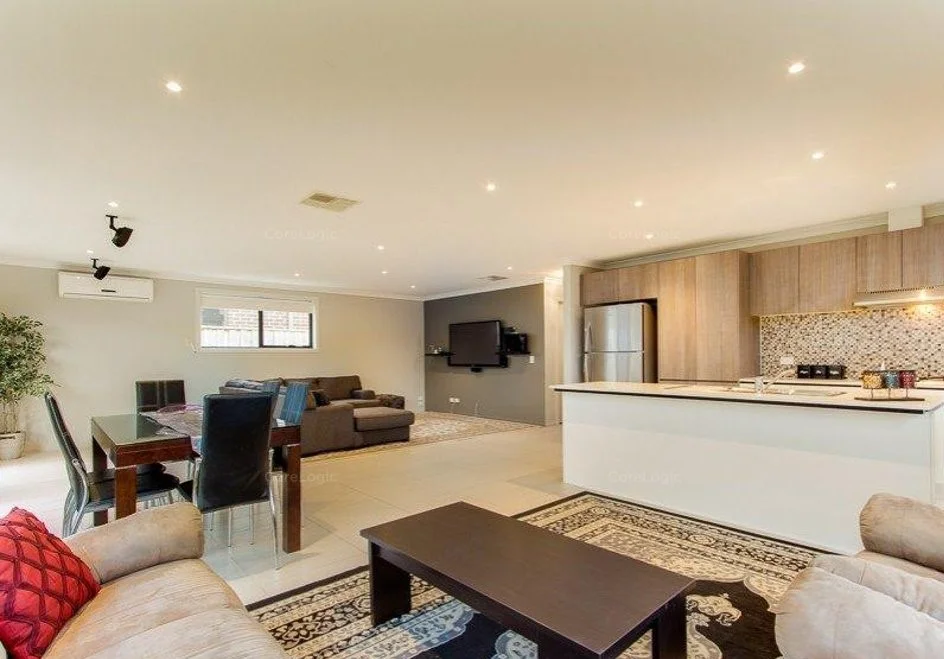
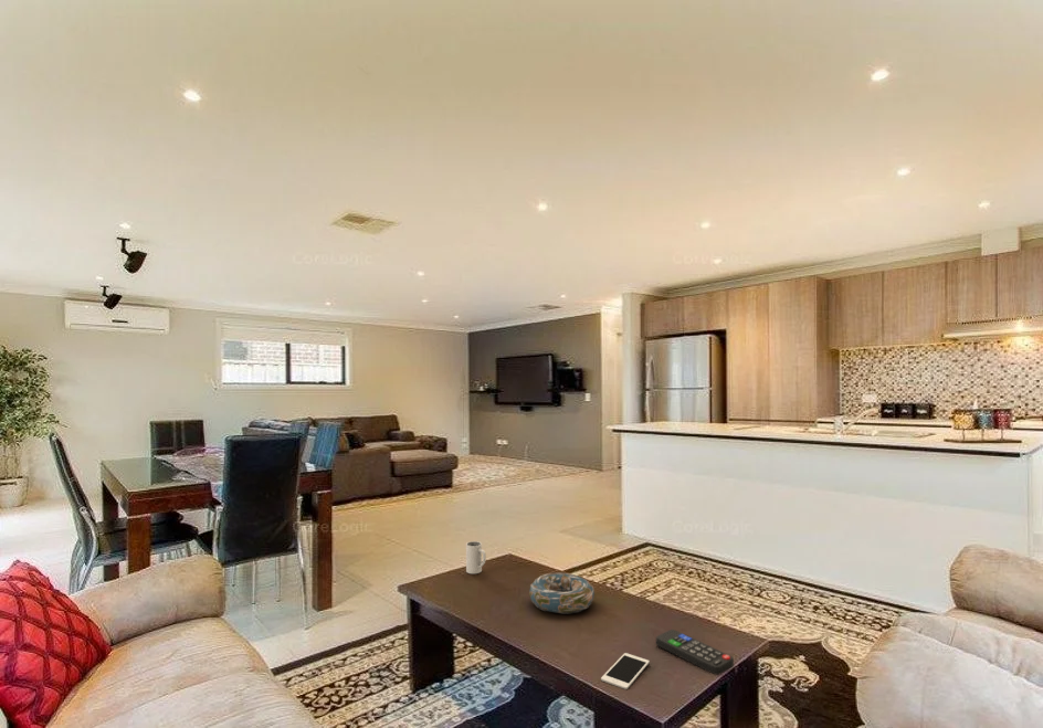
+ mug [465,540,487,574]
+ decorative bowl [528,572,596,615]
+ cell phone [600,652,651,690]
+ remote control [655,629,735,676]
